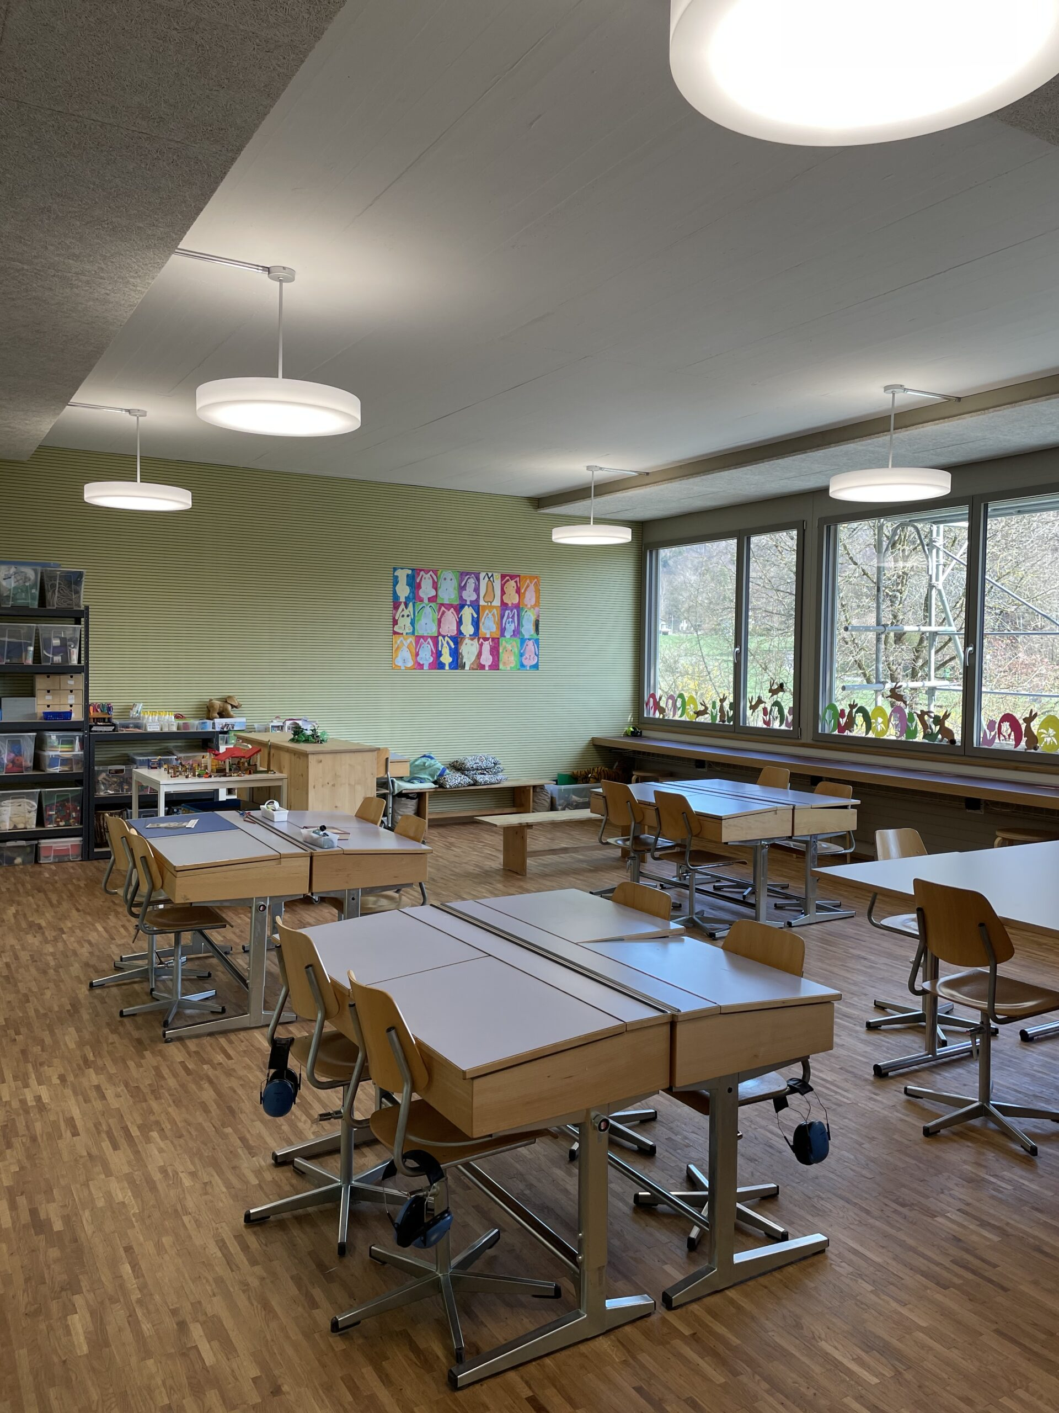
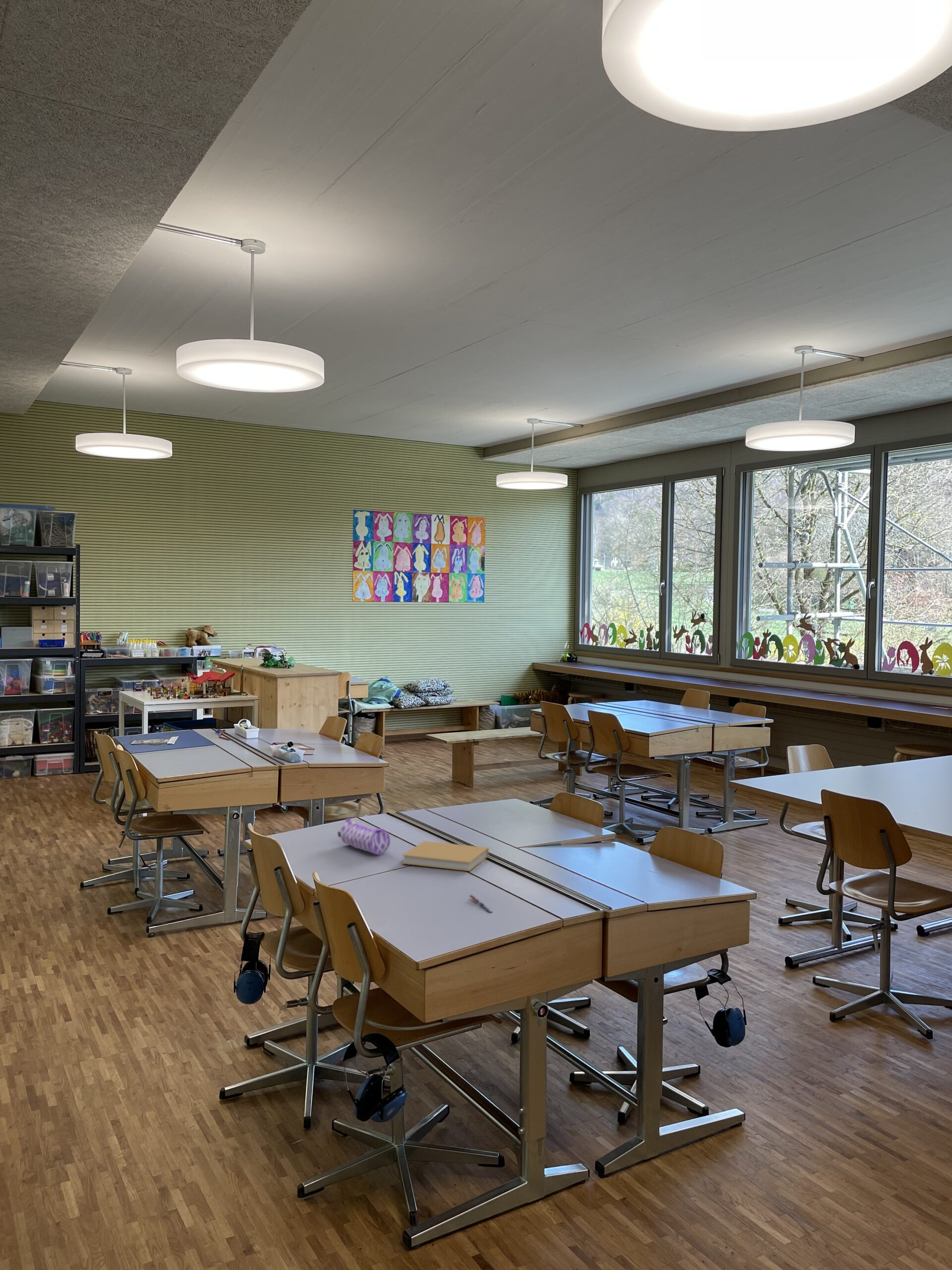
+ book [402,840,489,872]
+ pen [469,894,493,913]
+ pencil case [337,818,391,855]
